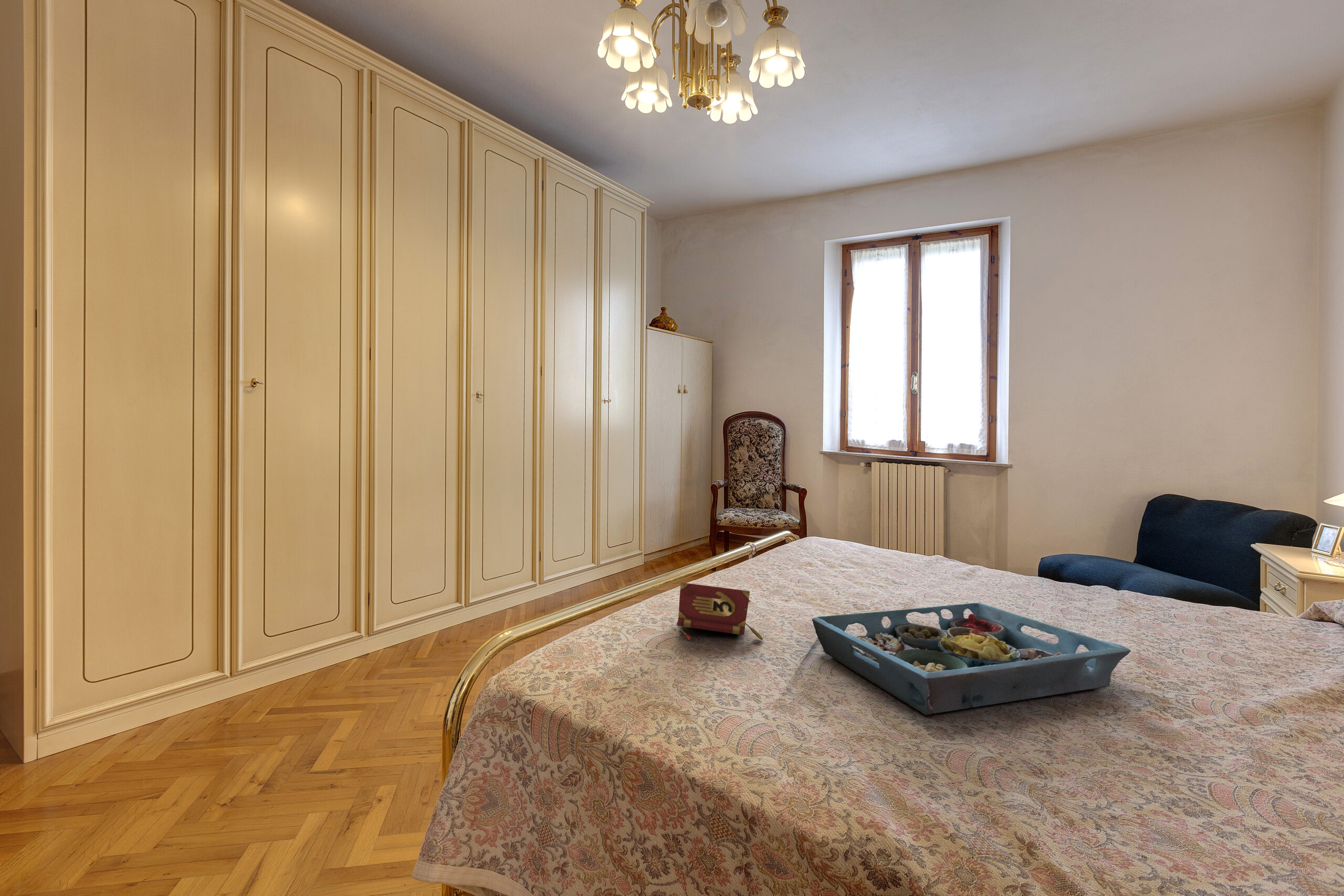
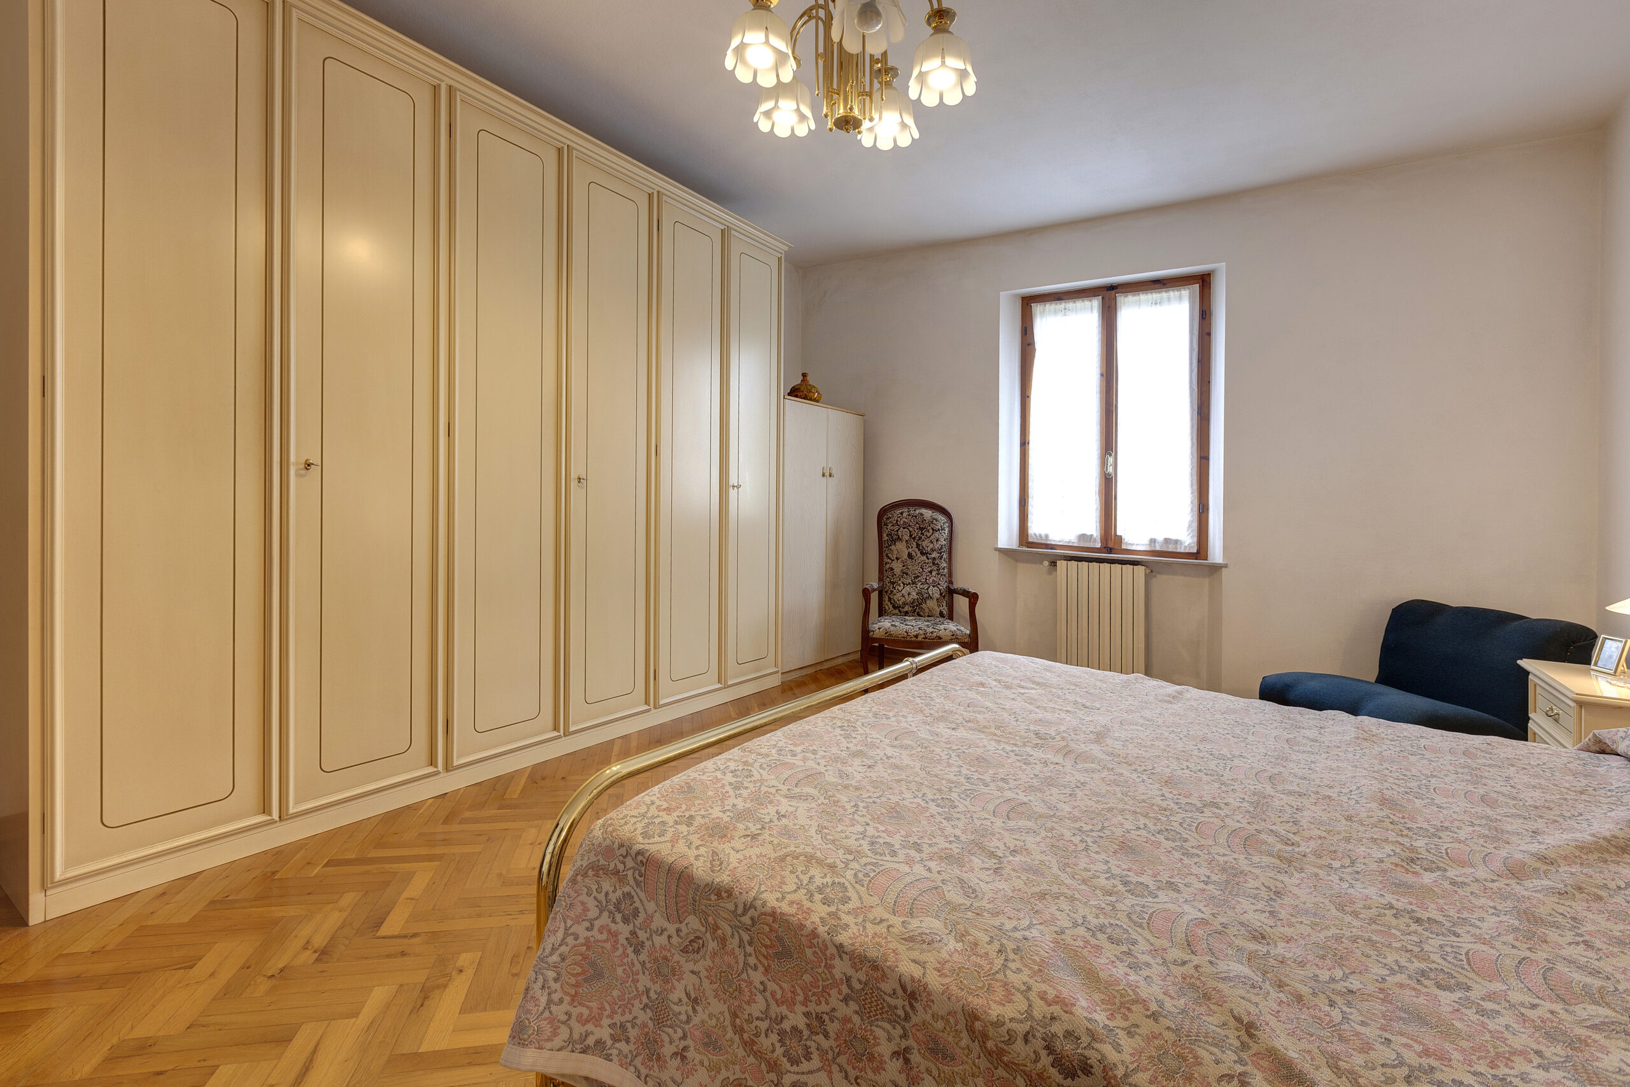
- book [676,582,764,641]
- serving tray [812,602,1131,715]
